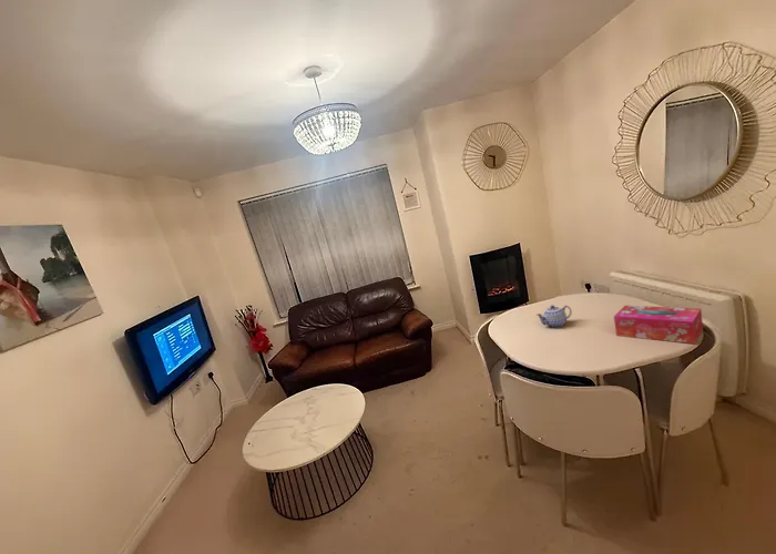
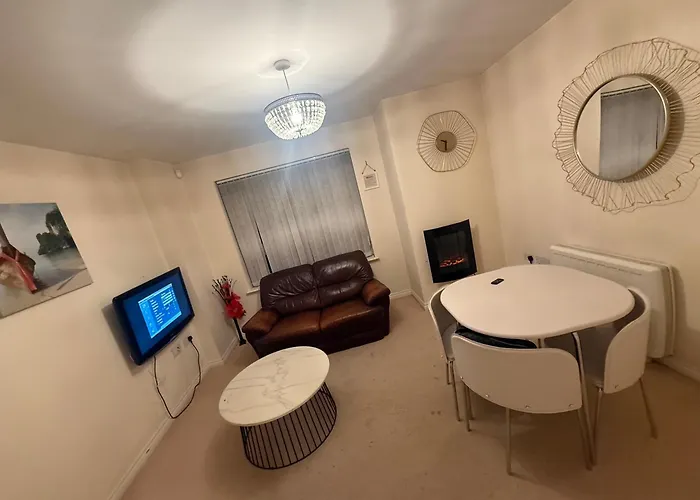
- teapot [535,304,573,329]
- tissue box [613,305,704,345]
